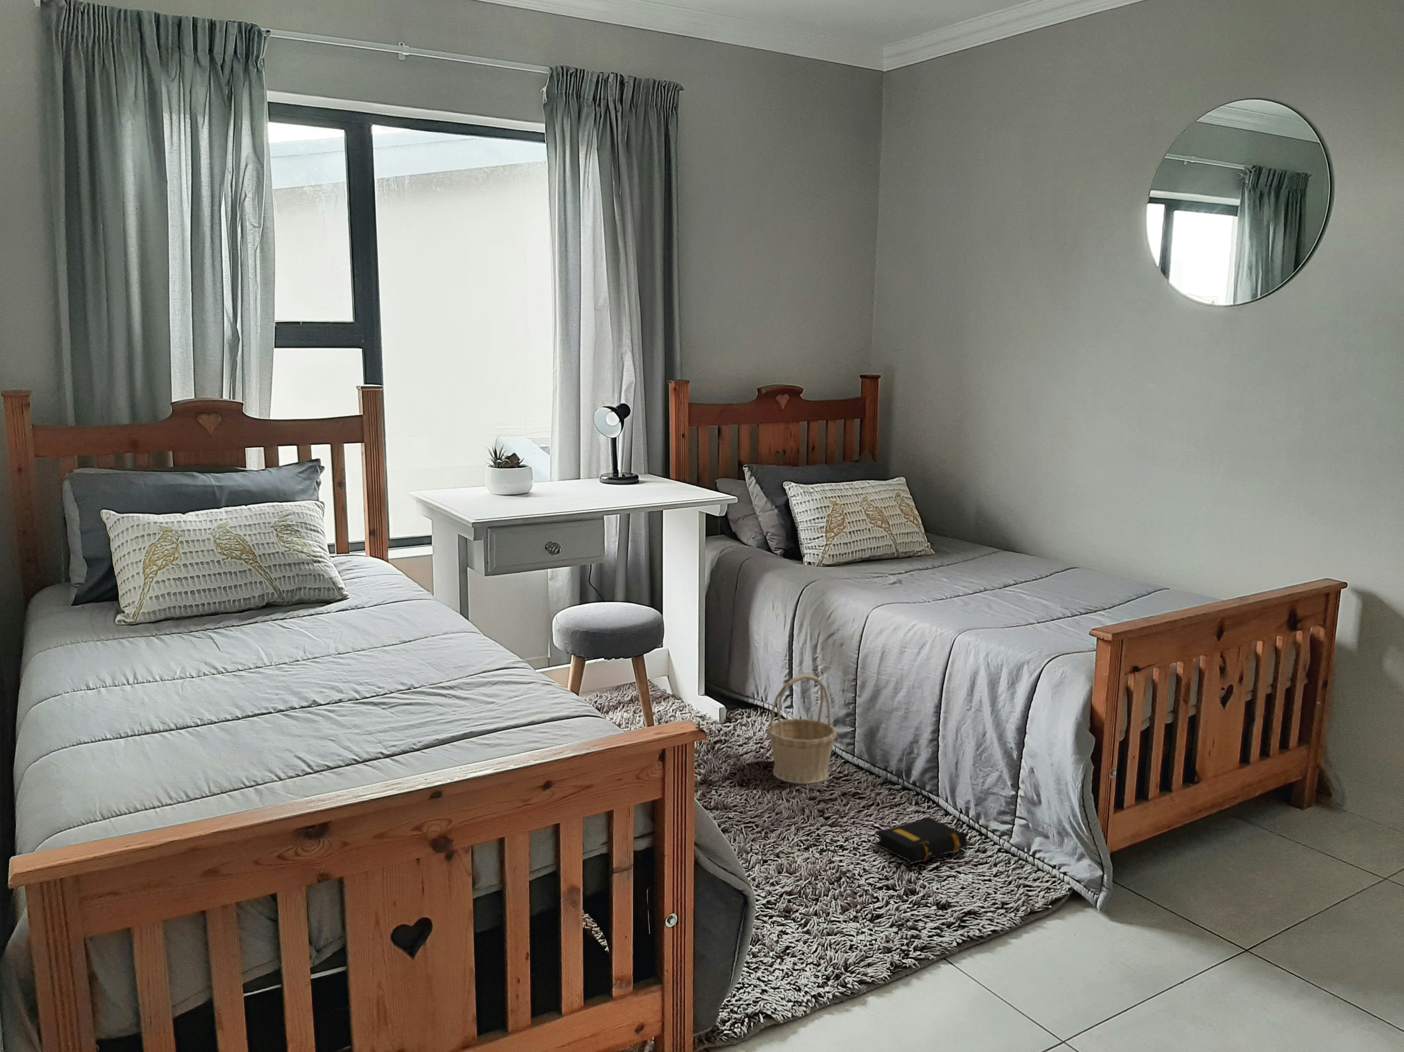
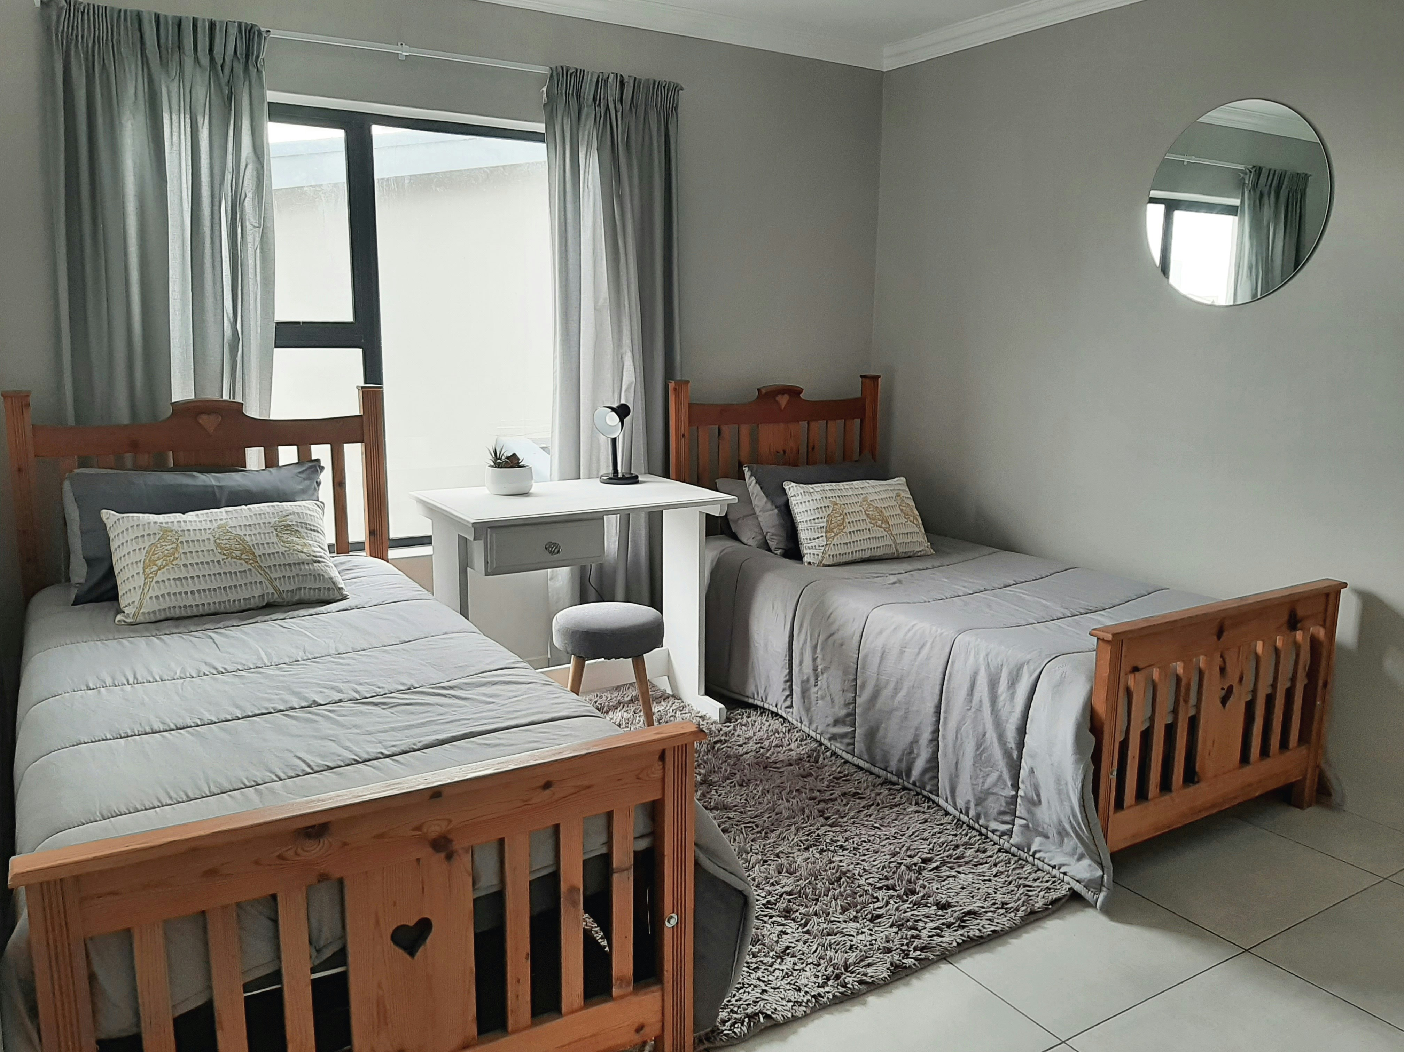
- basket [767,674,837,785]
- book [876,817,968,864]
